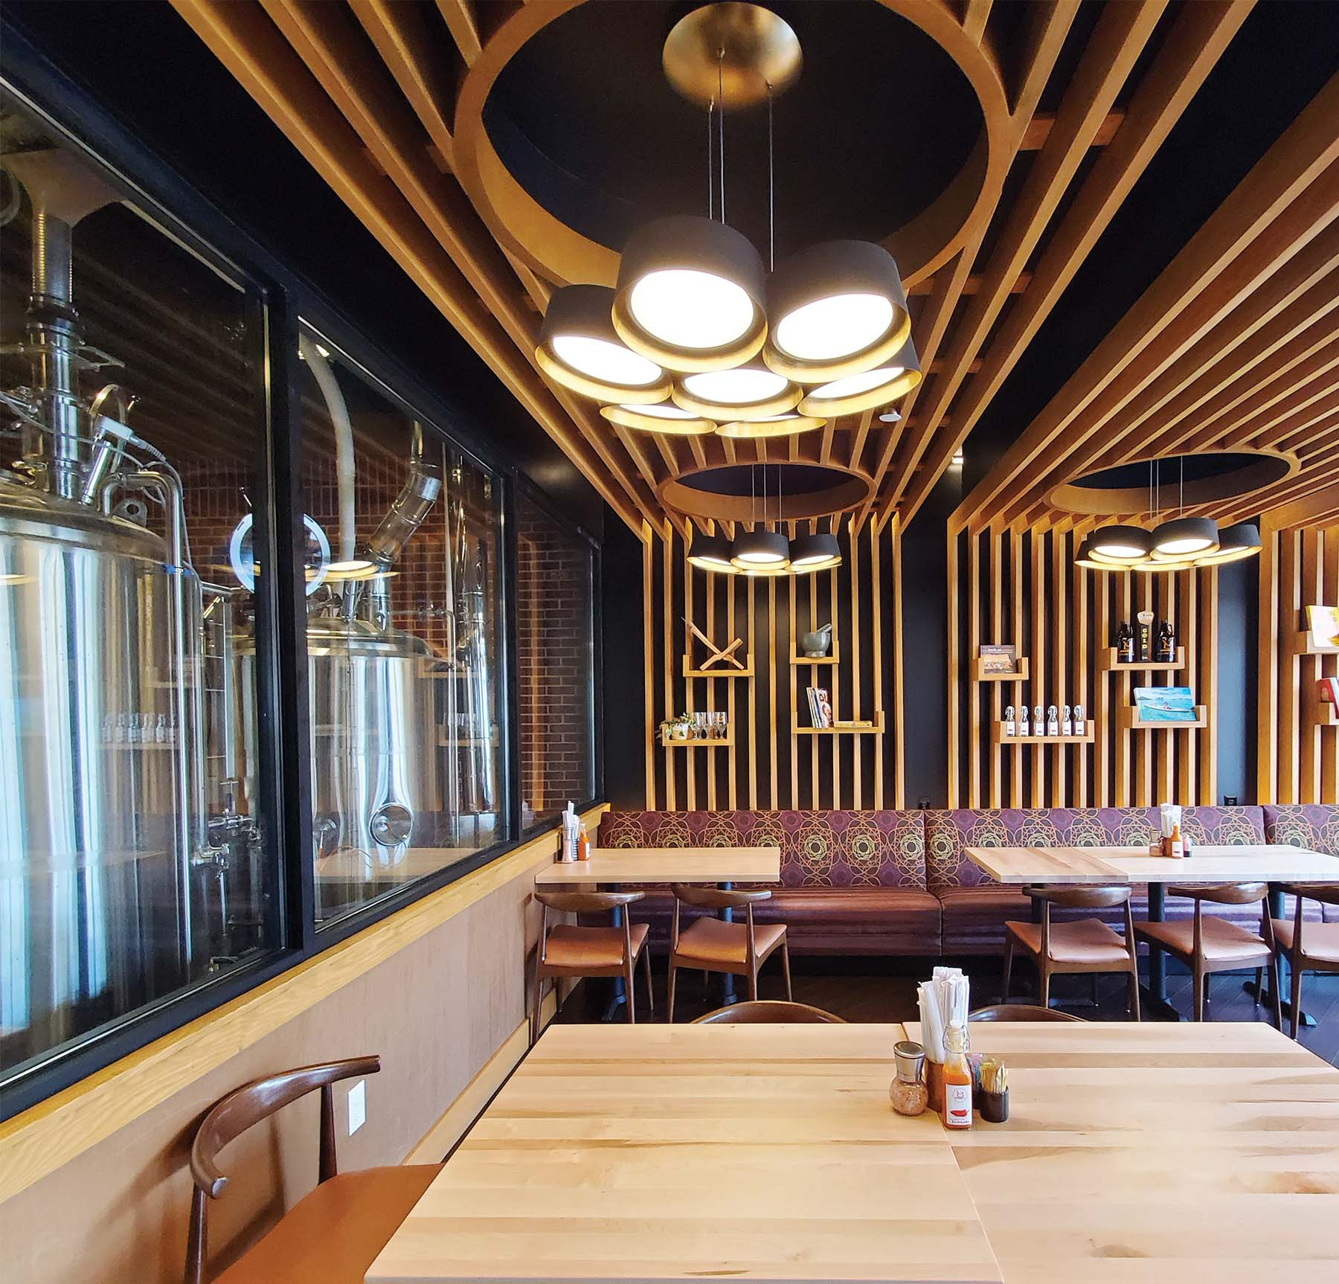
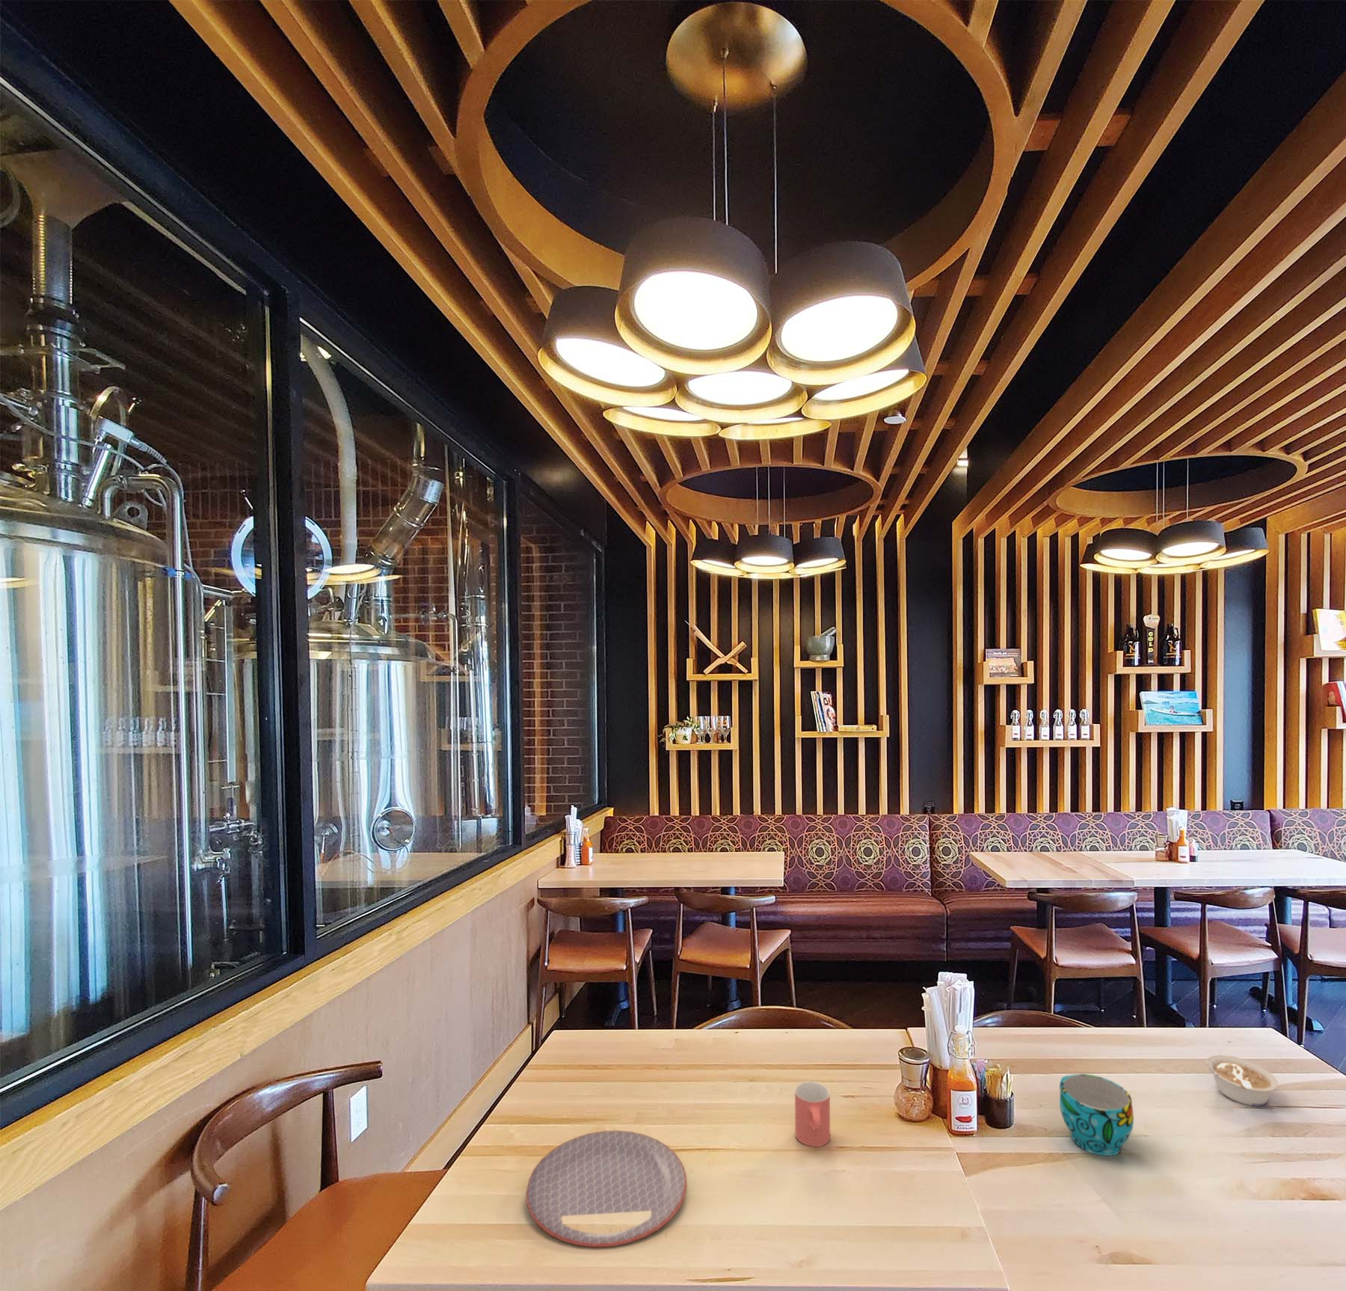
+ plate [525,1130,687,1249]
+ cup [1059,1073,1134,1156]
+ cup [794,1081,830,1148]
+ legume [1205,1054,1280,1107]
